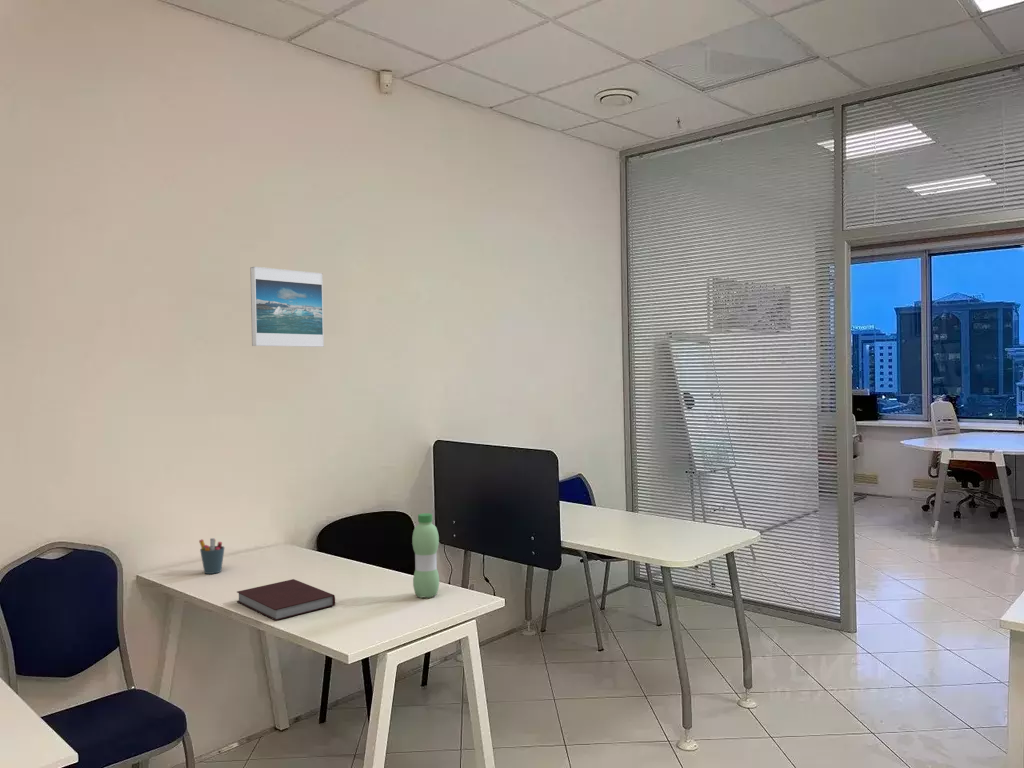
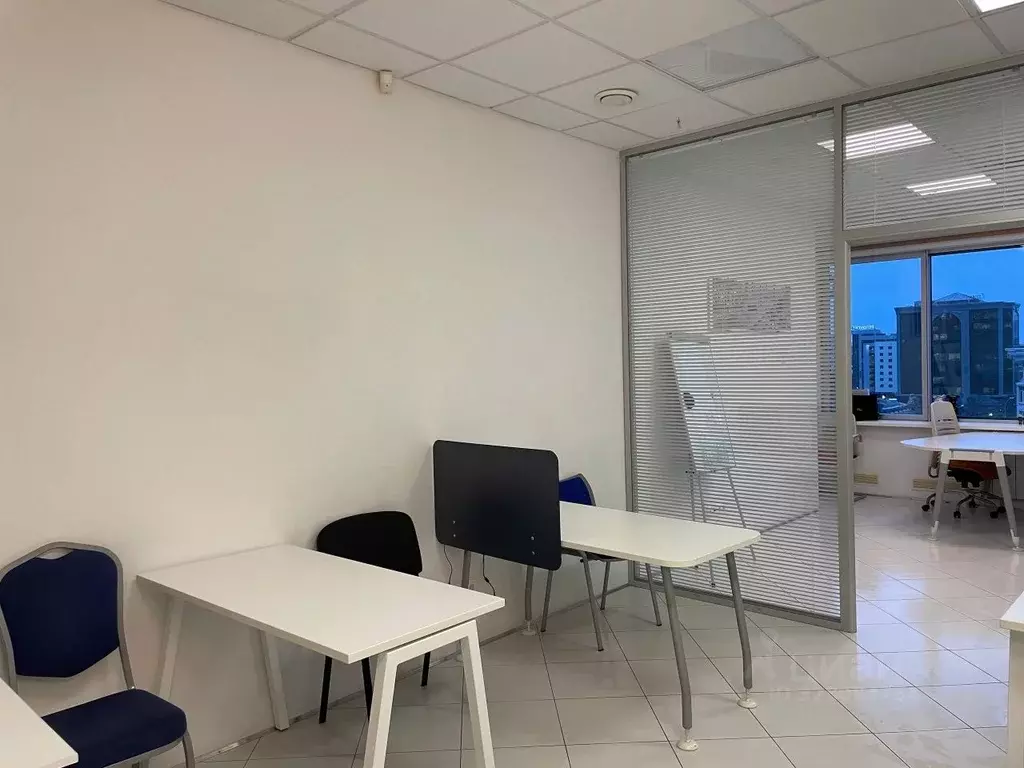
- pen holder [198,537,226,575]
- notebook [236,578,336,621]
- water bottle [411,512,440,599]
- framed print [249,266,325,348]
